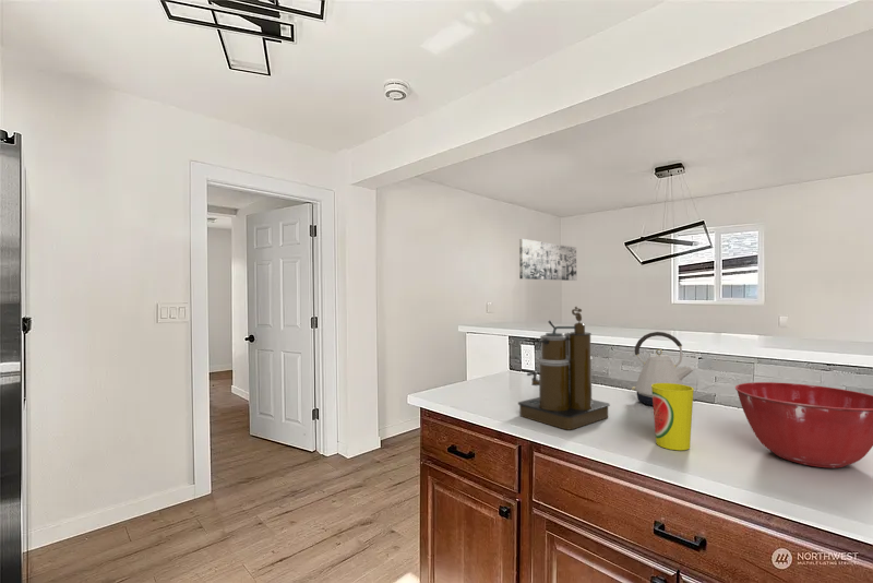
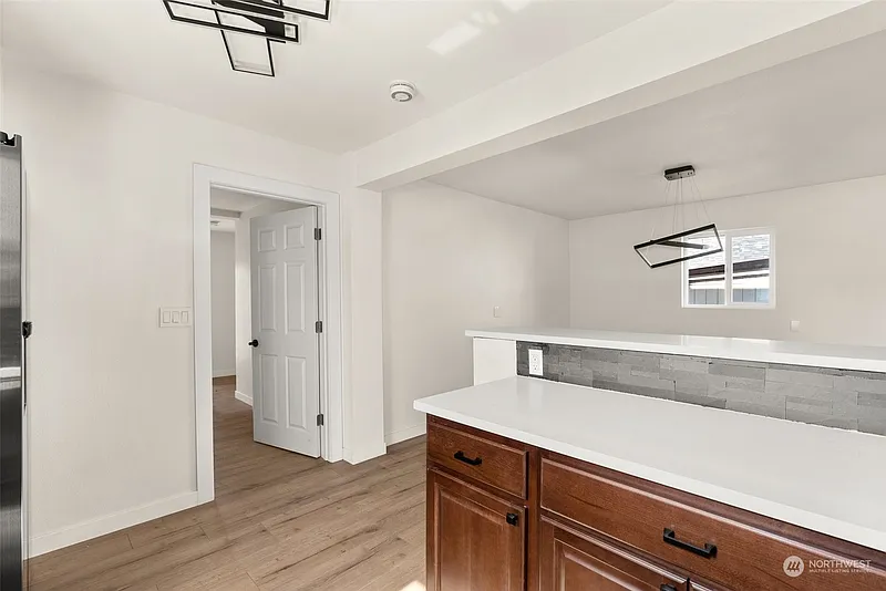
- coffee maker [517,306,611,431]
- wall art [518,238,577,282]
- mixing bowl [734,381,873,468]
- kettle [631,331,694,406]
- cup [651,383,695,451]
